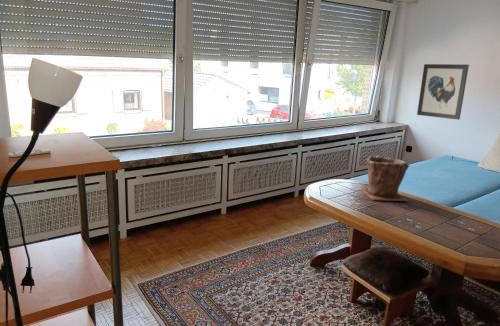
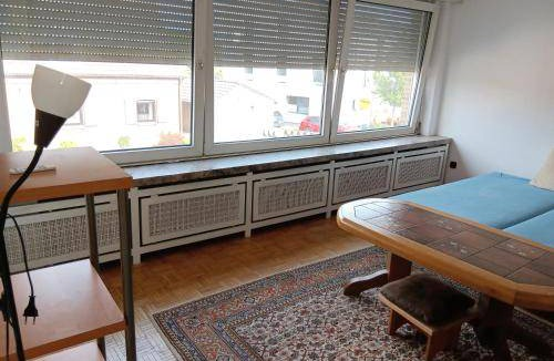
- plant pot [360,155,410,202]
- wall art [416,63,470,121]
